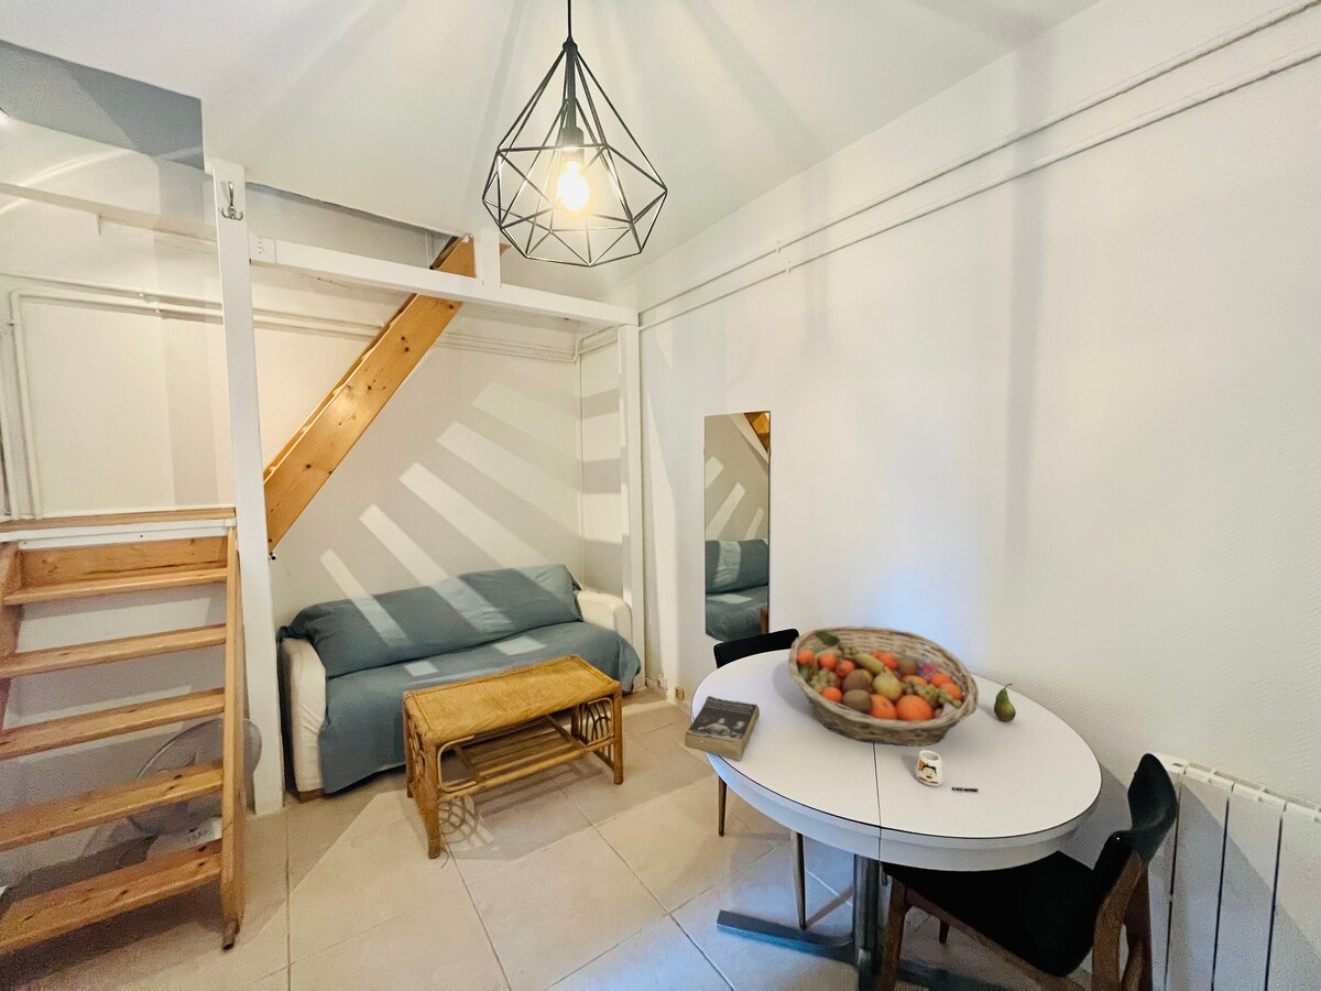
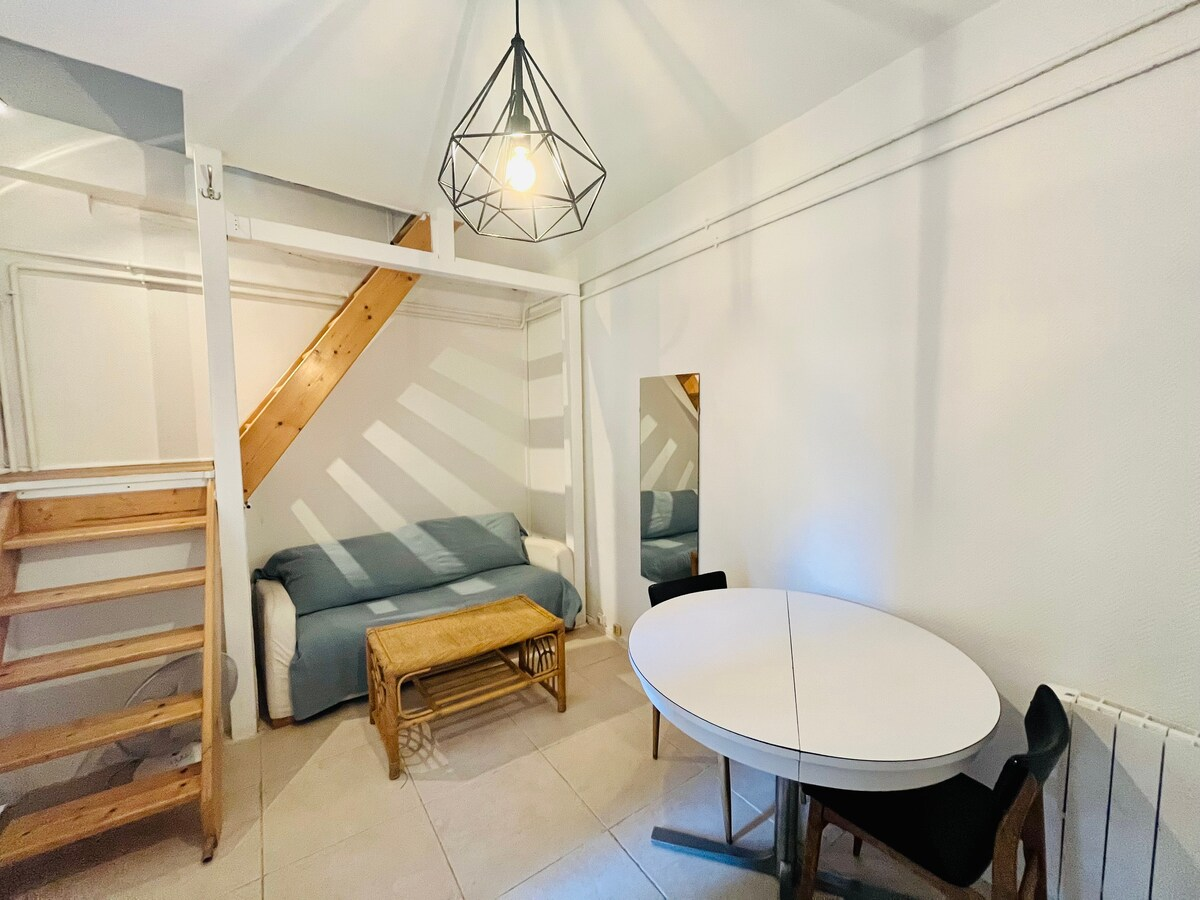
- book [683,695,761,762]
- mug [914,748,979,793]
- fruit basket [787,624,980,748]
- fruit [993,683,1017,723]
